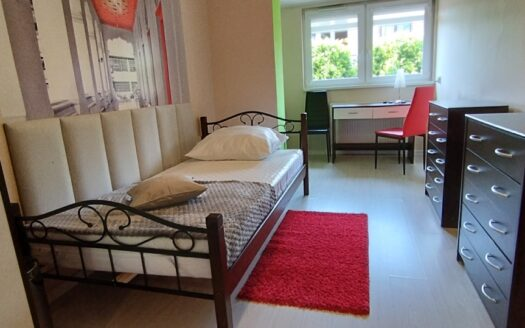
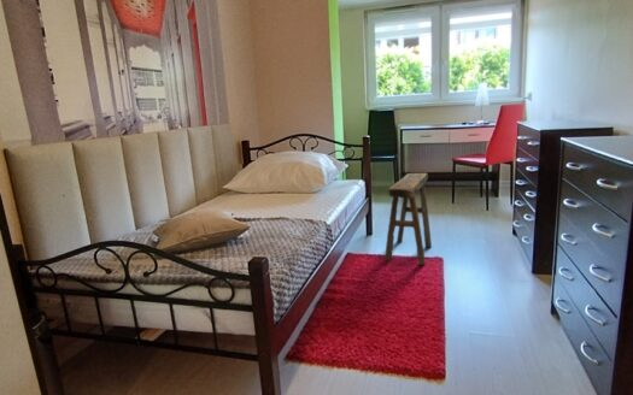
+ stool [383,172,433,266]
